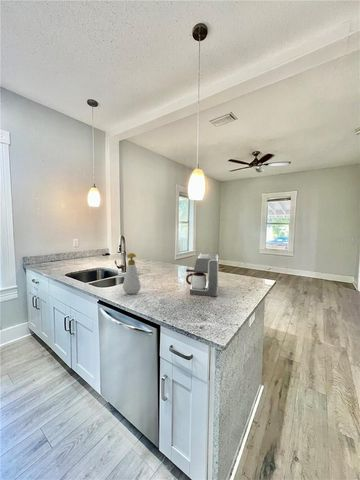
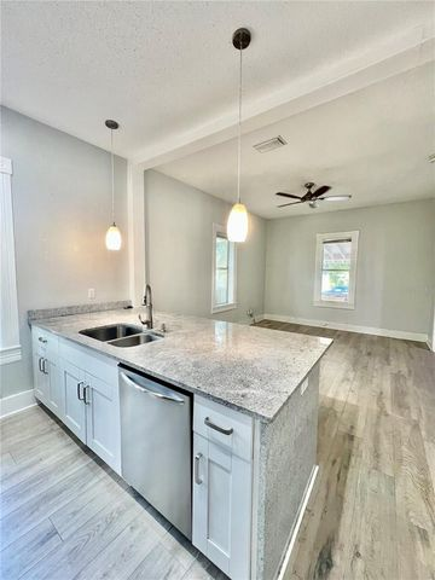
- coffee maker [185,253,220,297]
- soap bottle [122,252,142,295]
